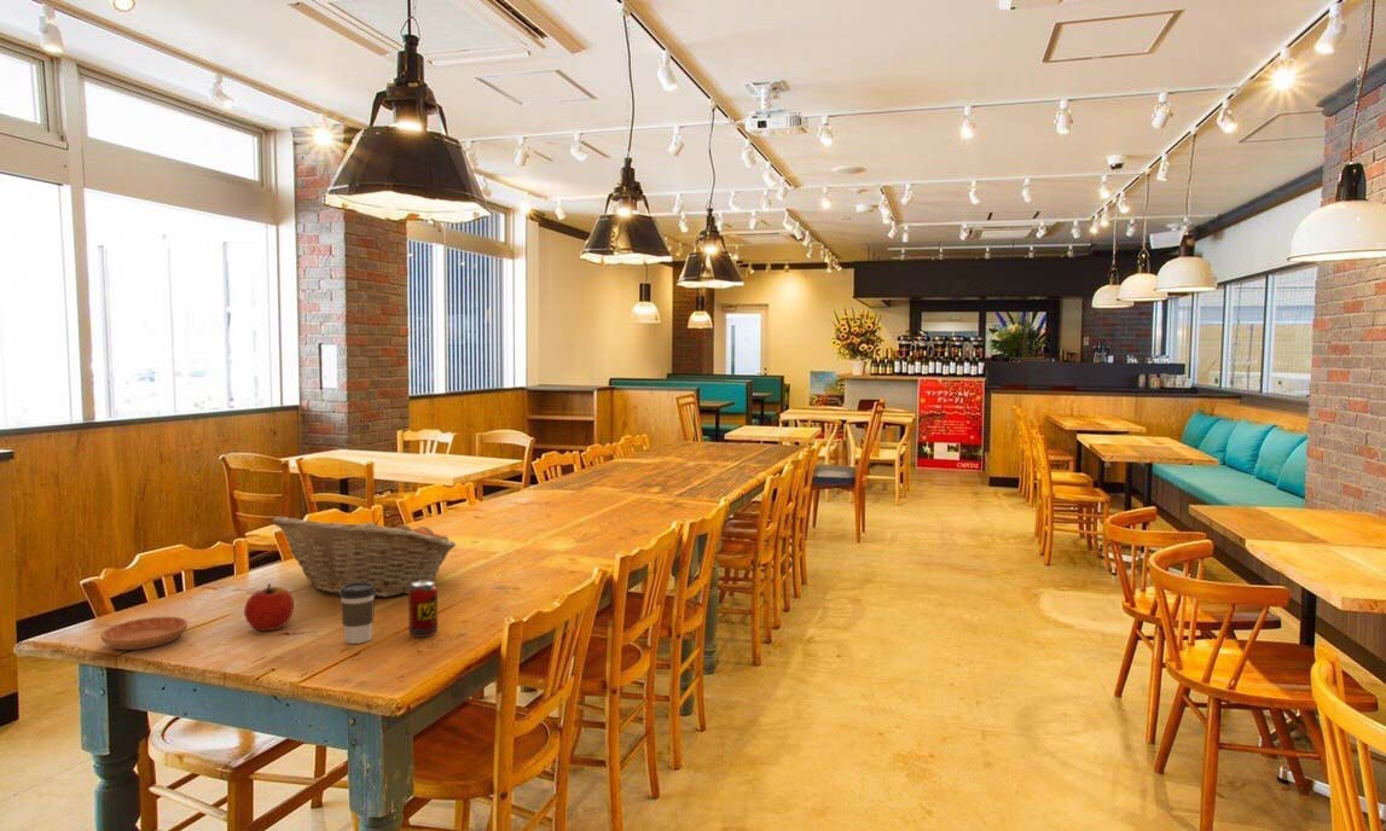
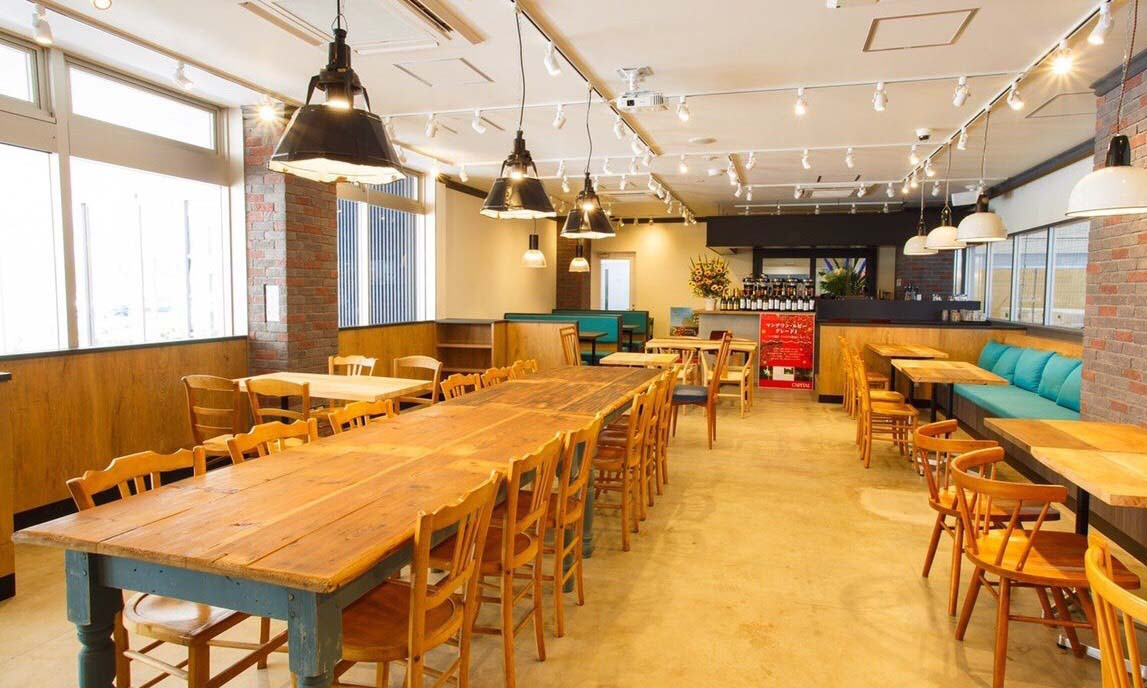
- beverage can [407,580,439,639]
- fruit basket [271,513,457,598]
- coffee cup [338,582,376,645]
- apple [243,583,295,632]
- saucer [99,616,189,651]
